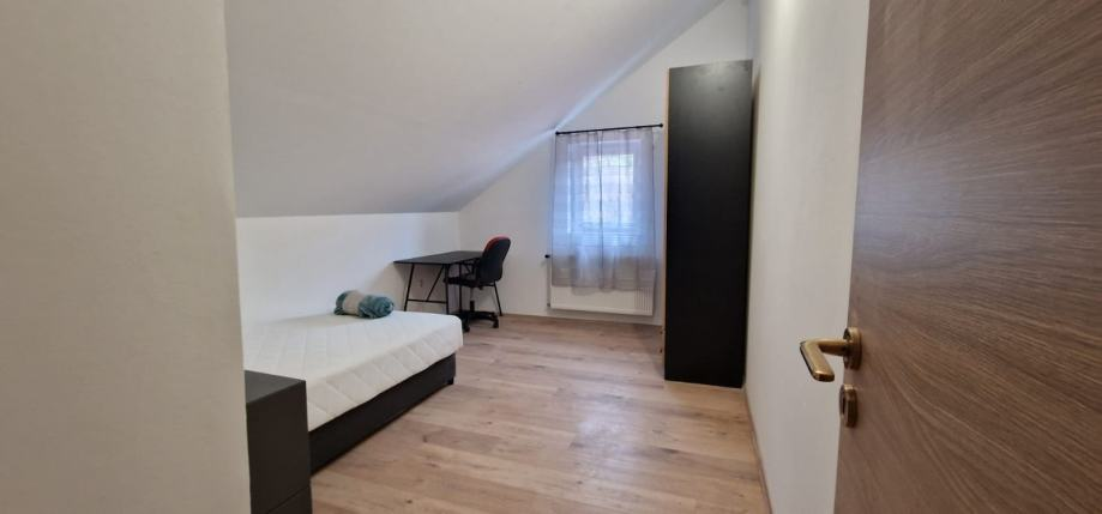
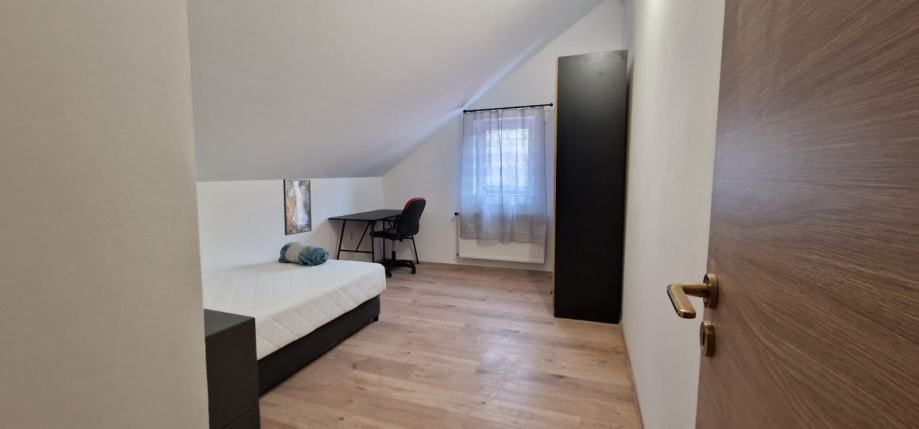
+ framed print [282,178,313,236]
